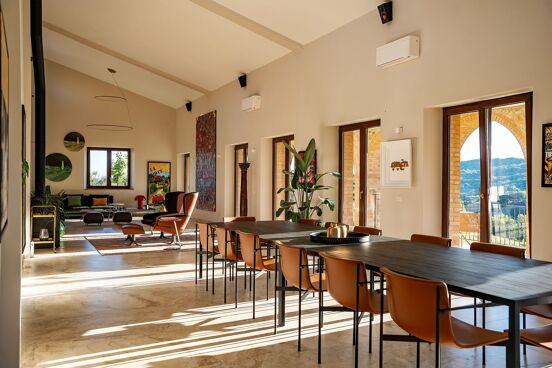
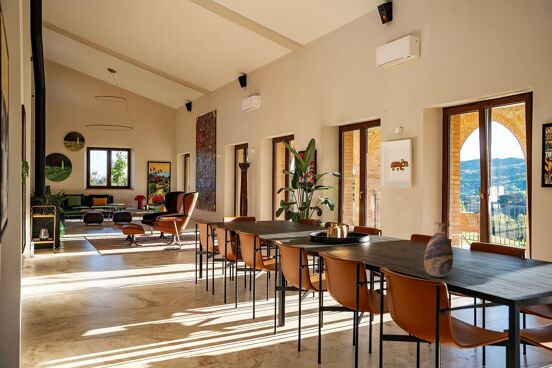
+ vase [423,221,454,278]
